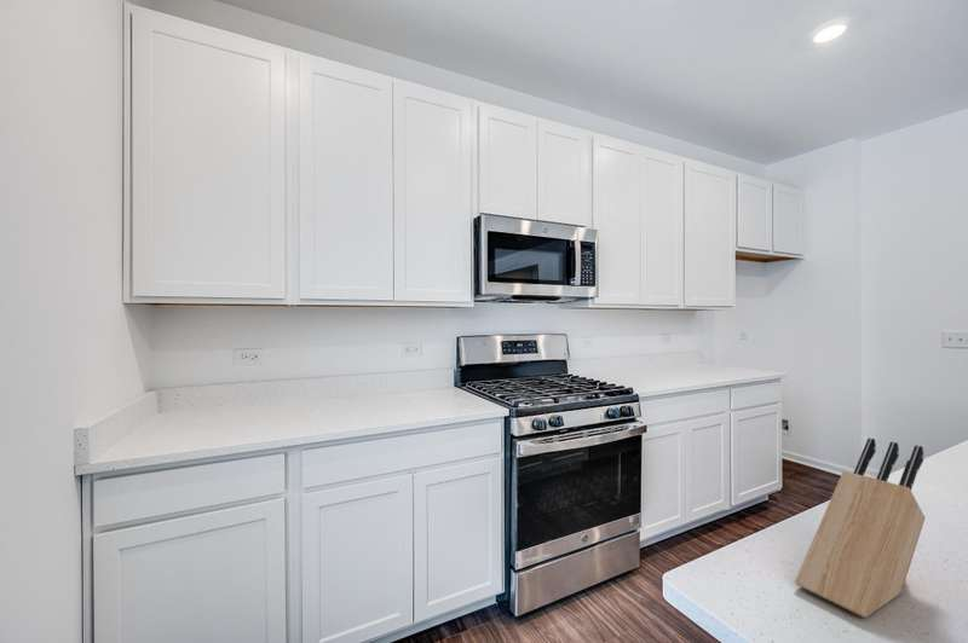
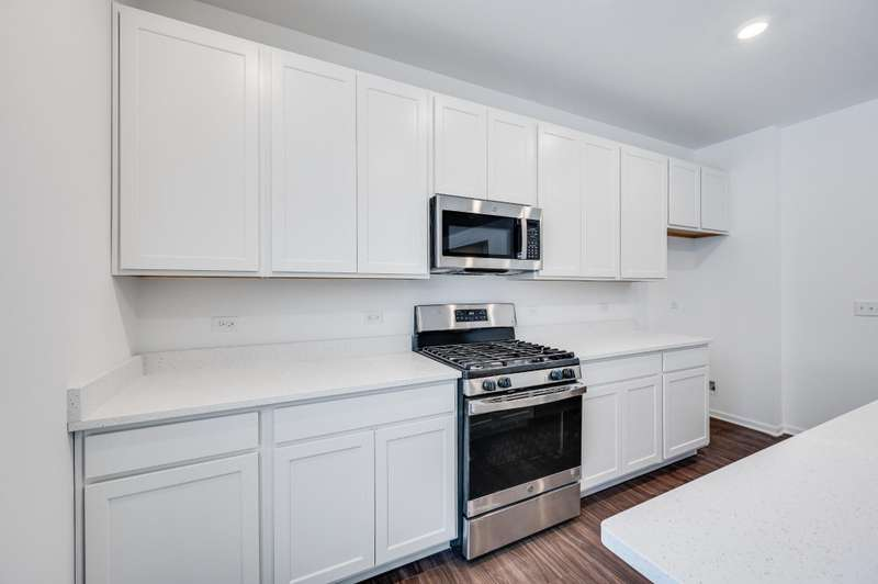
- knife block [794,436,927,619]
